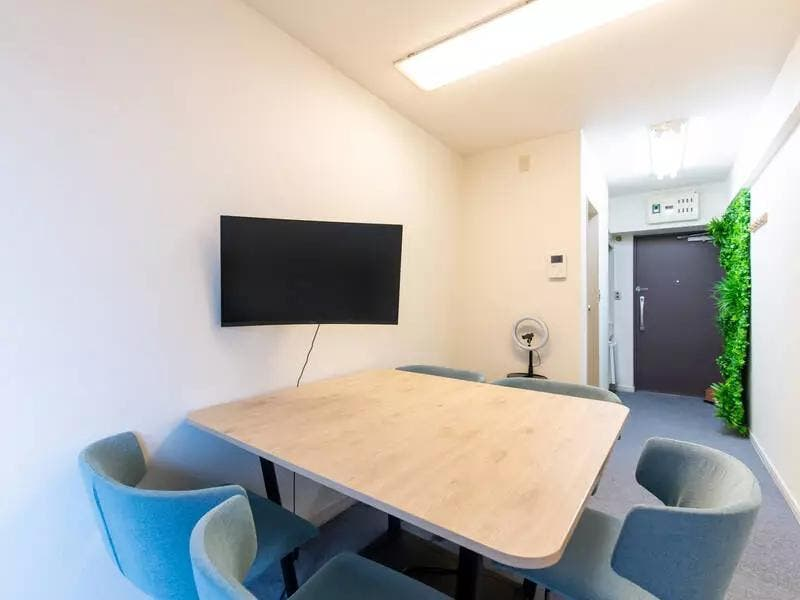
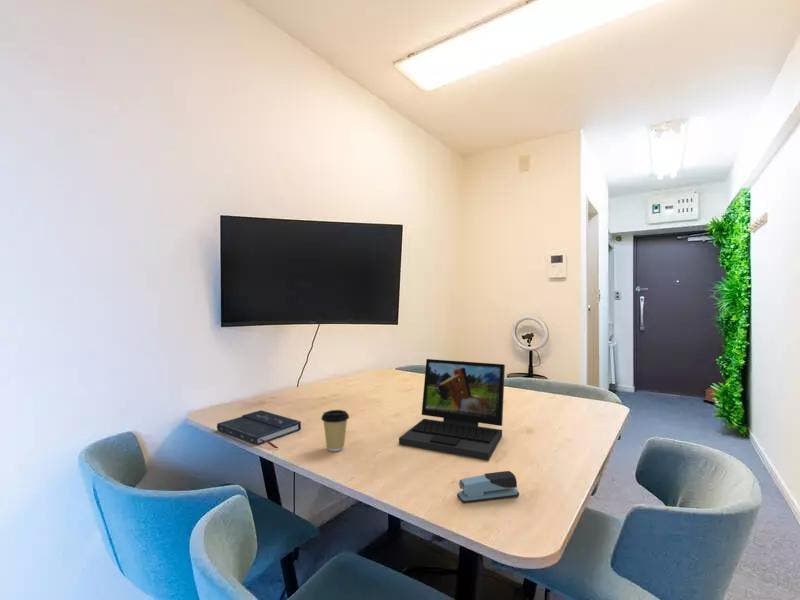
+ coffee cup [320,409,350,452]
+ book [216,409,302,449]
+ laptop [398,358,506,461]
+ stapler [456,470,520,504]
